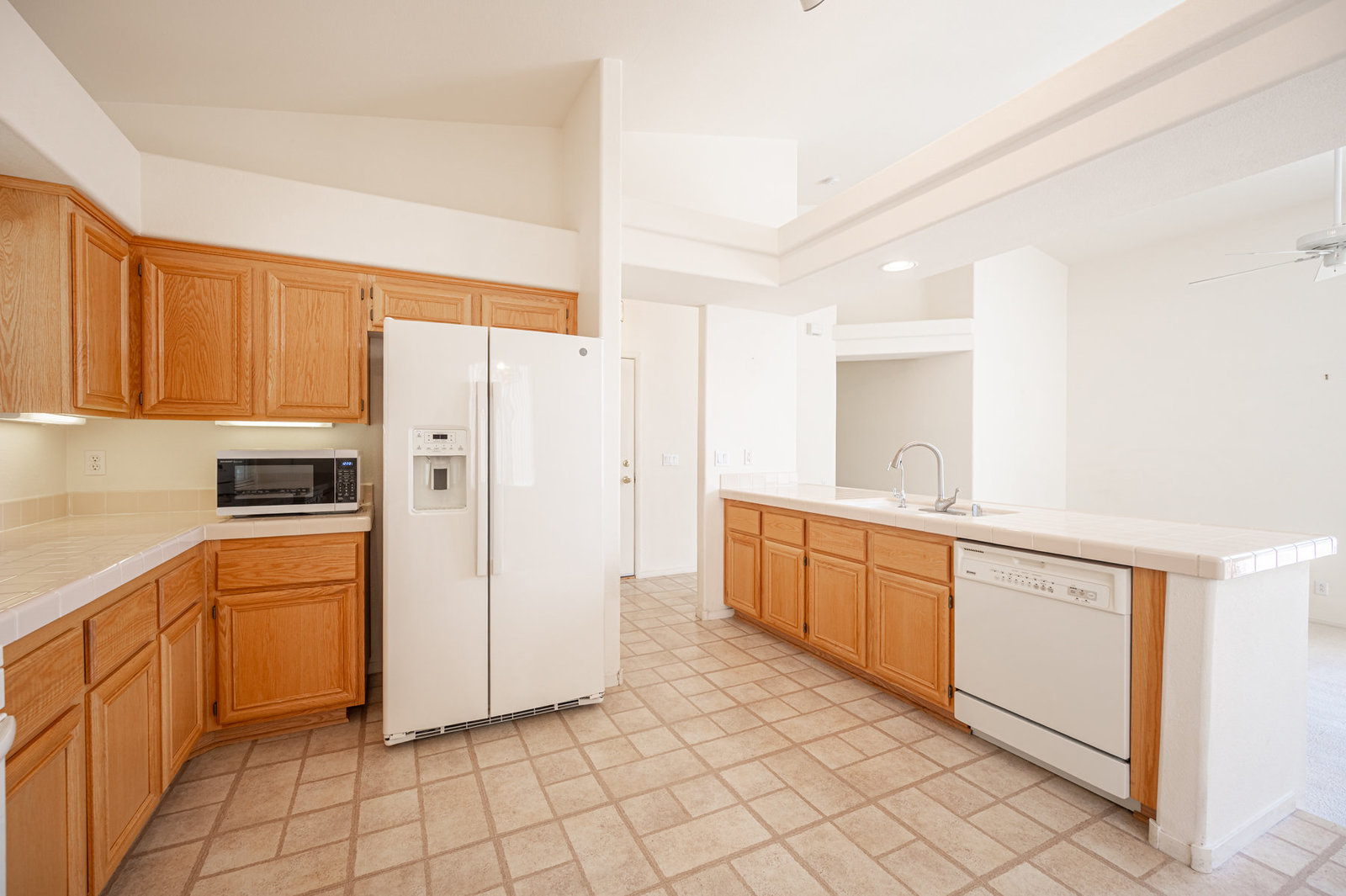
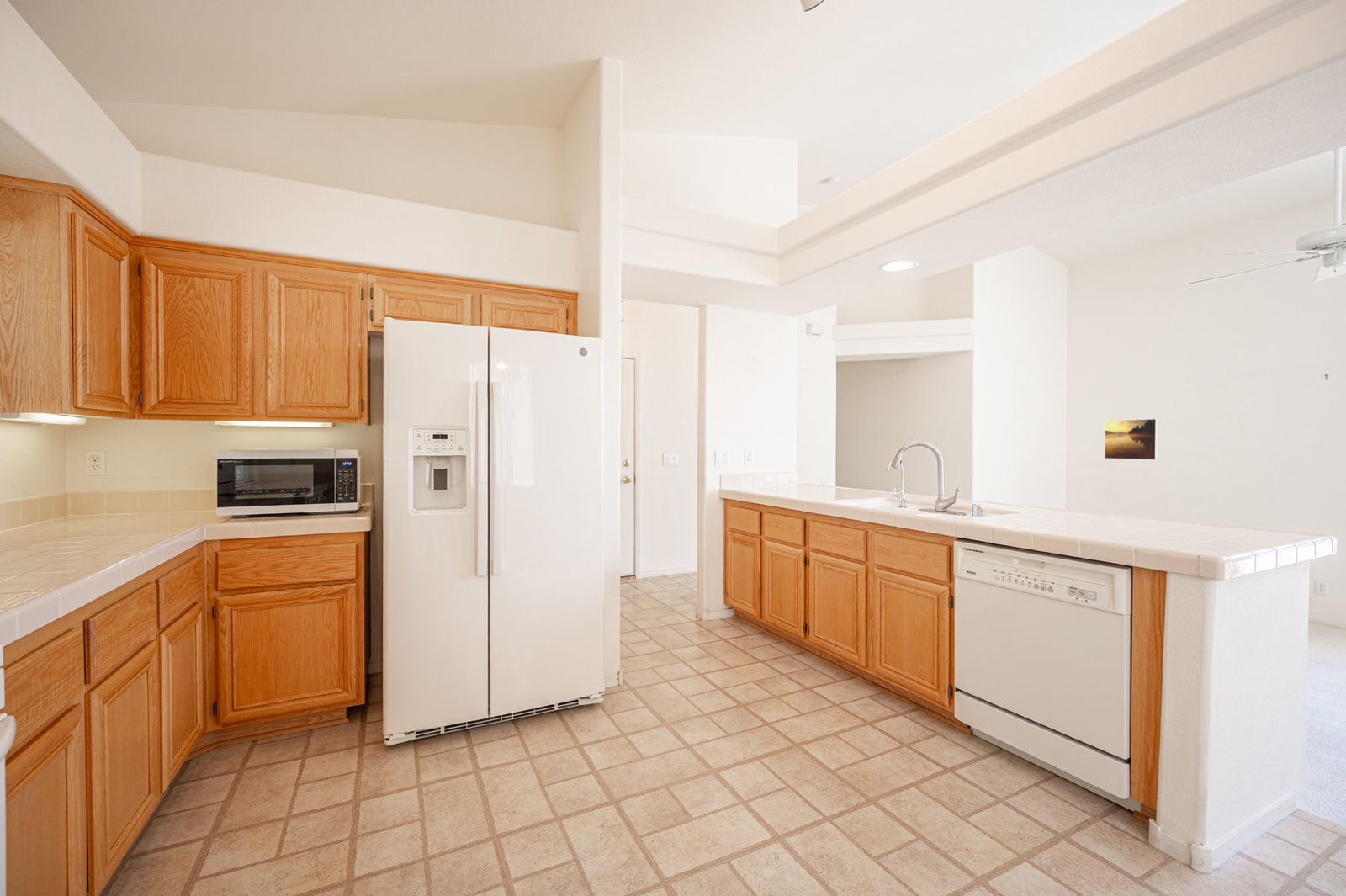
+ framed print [1104,417,1159,461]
